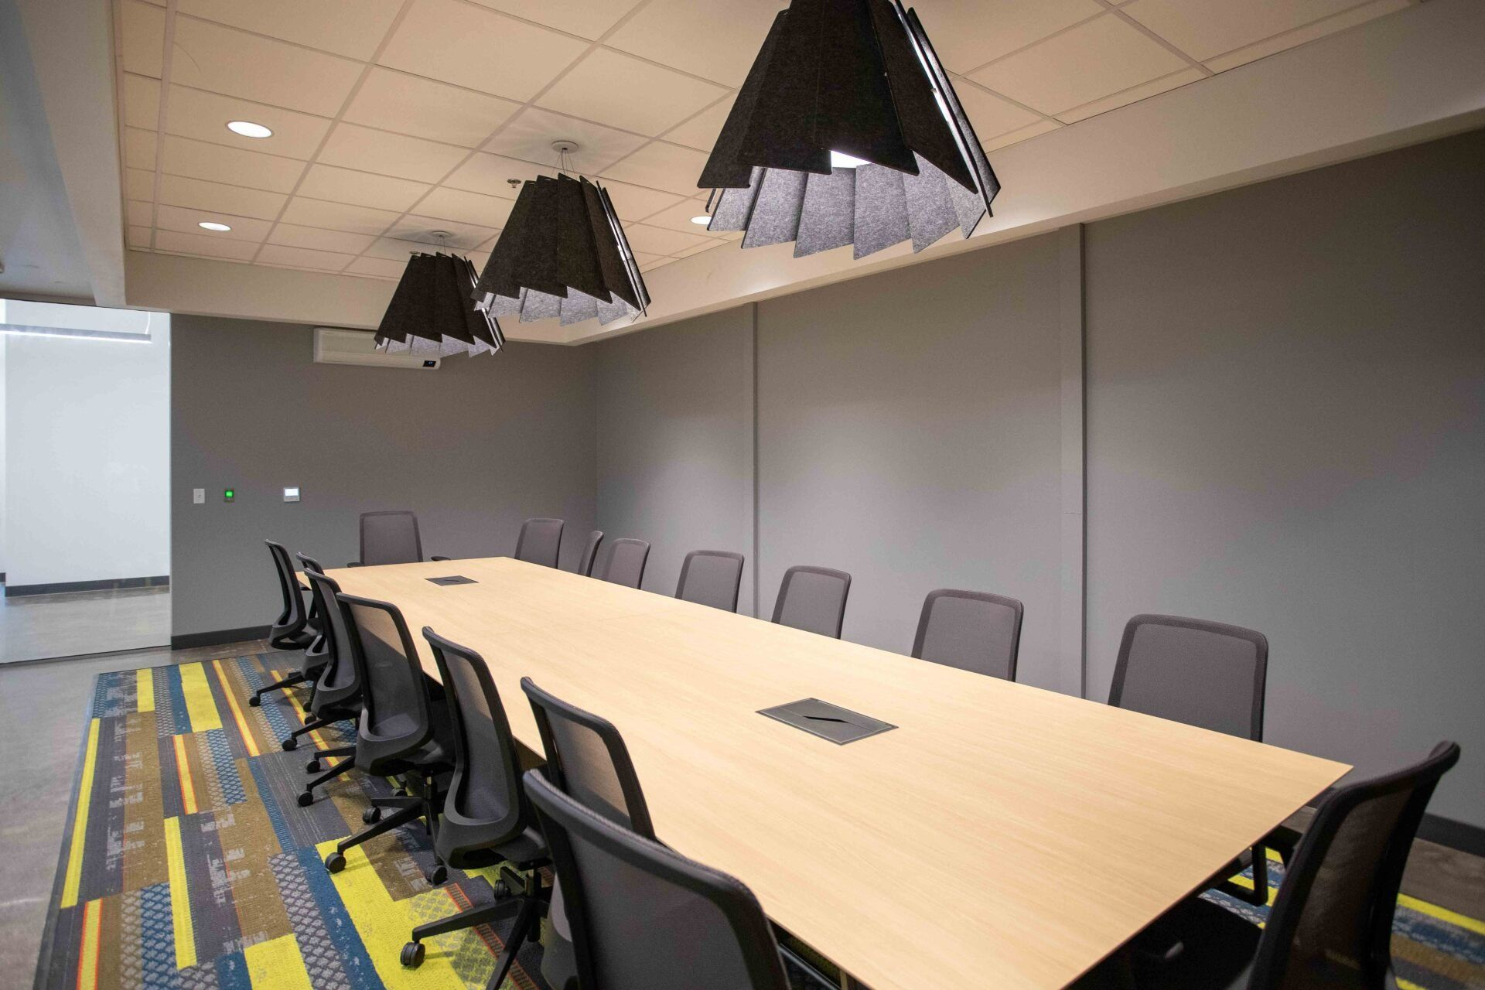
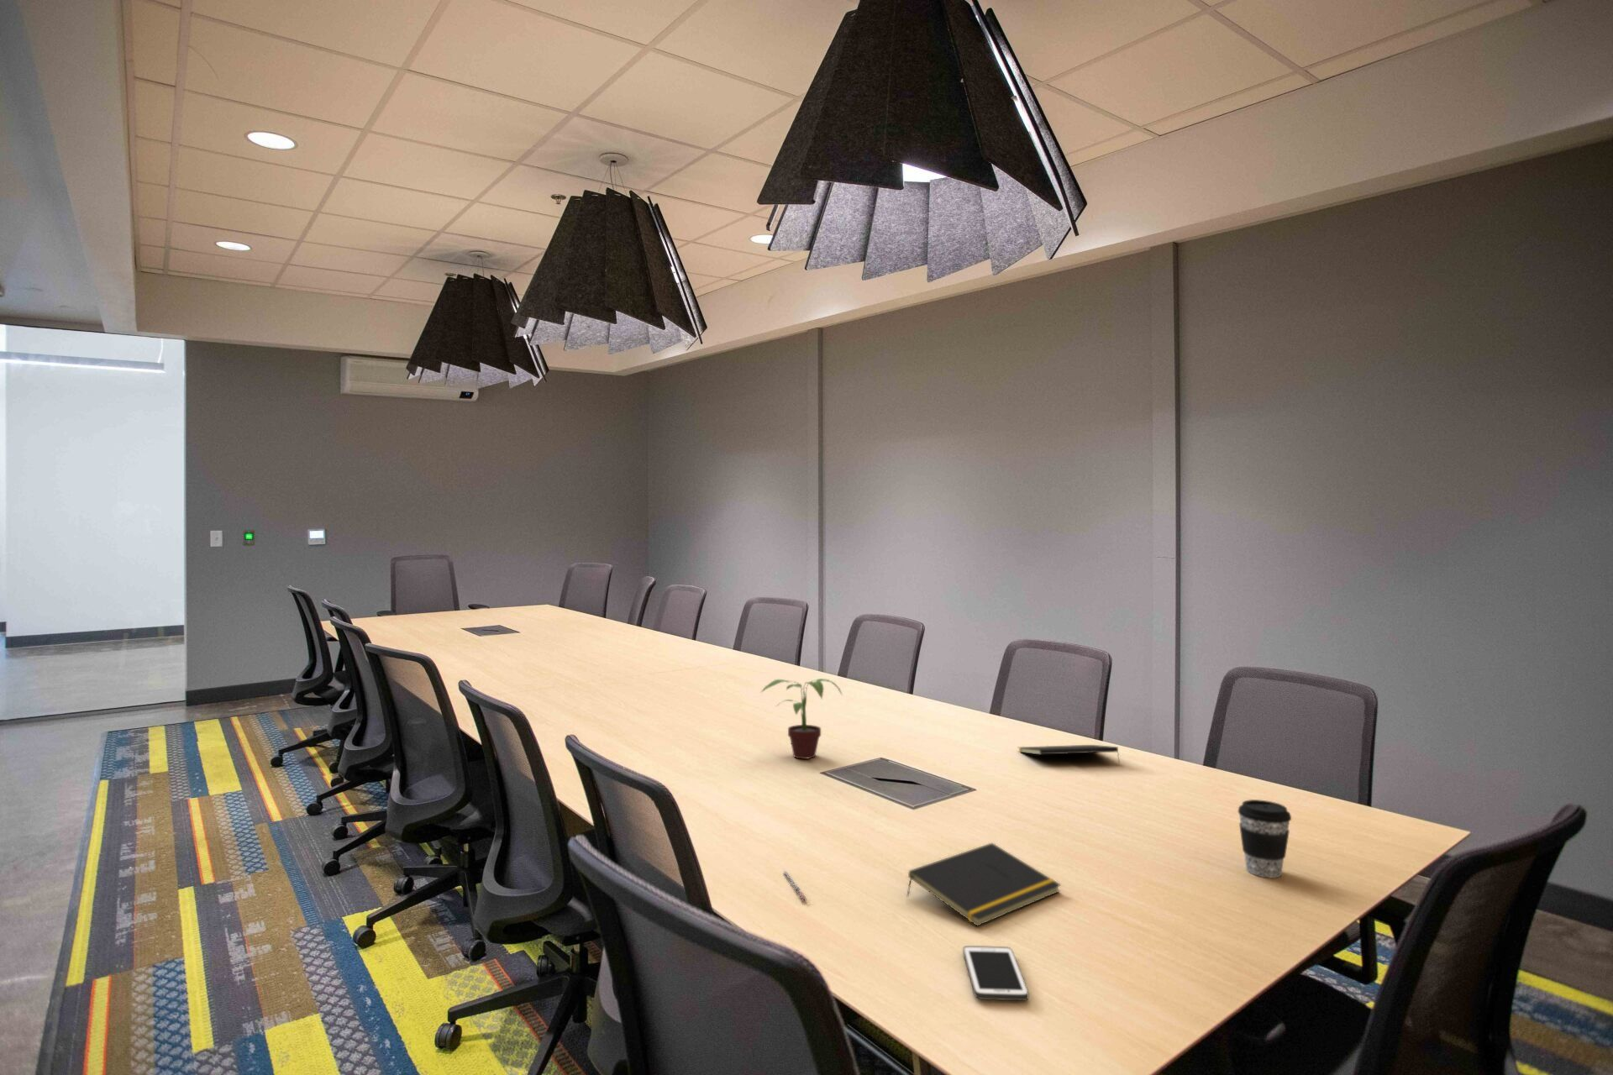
+ coffee cup [1237,799,1293,879]
+ notepad [1017,744,1121,763]
+ pen [782,870,806,902]
+ potted plant [760,678,844,759]
+ notepad [906,842,1062,927]
+ cell phone [963,944,1030,1001]
